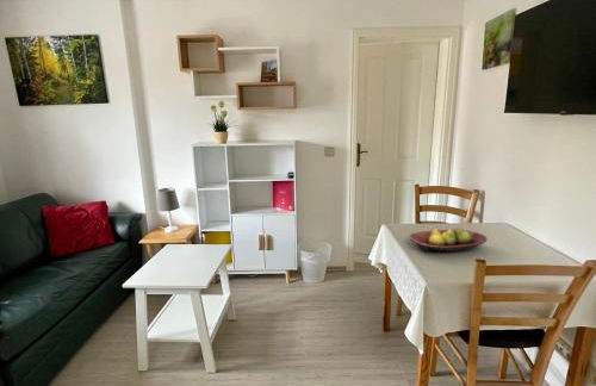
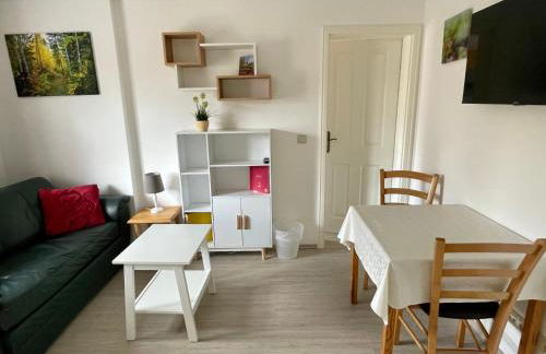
- fruit bowl [408,225,489,254]
